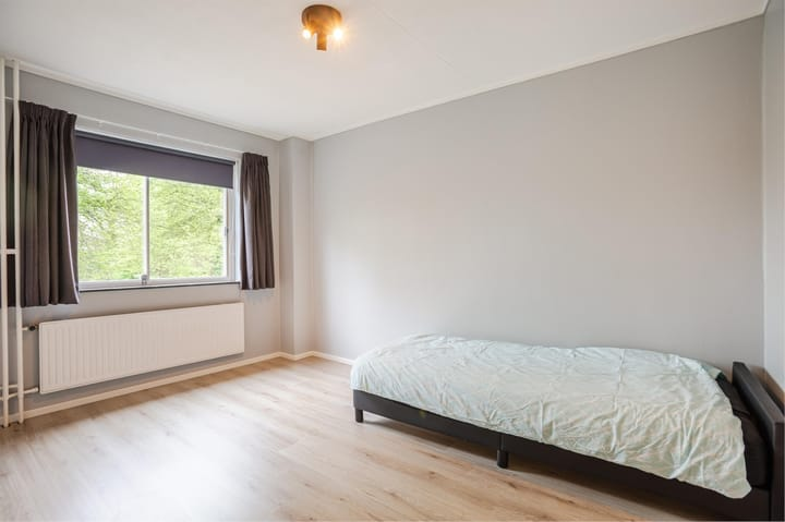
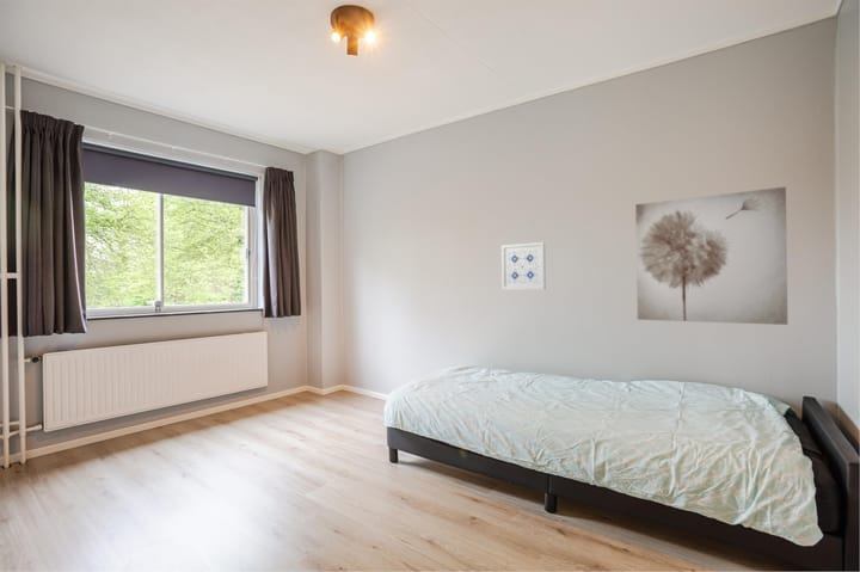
+ wall art [500,241,547,290]
+ wall art [634,185,788,326]
